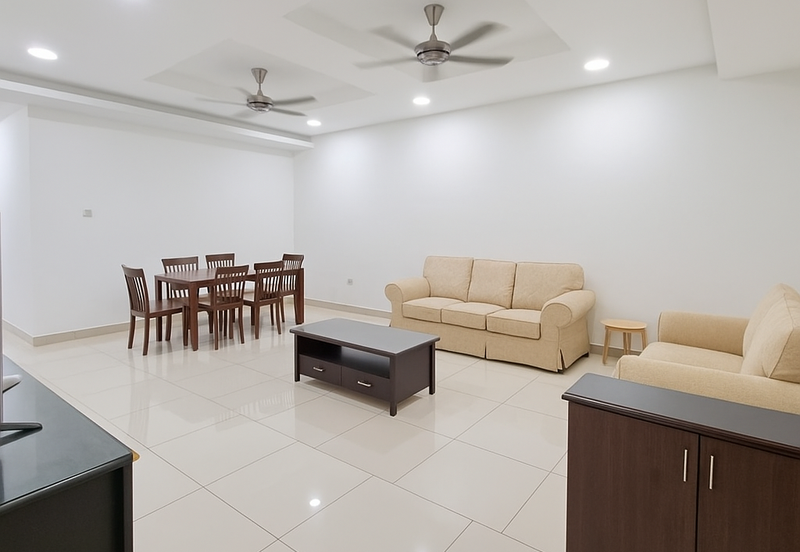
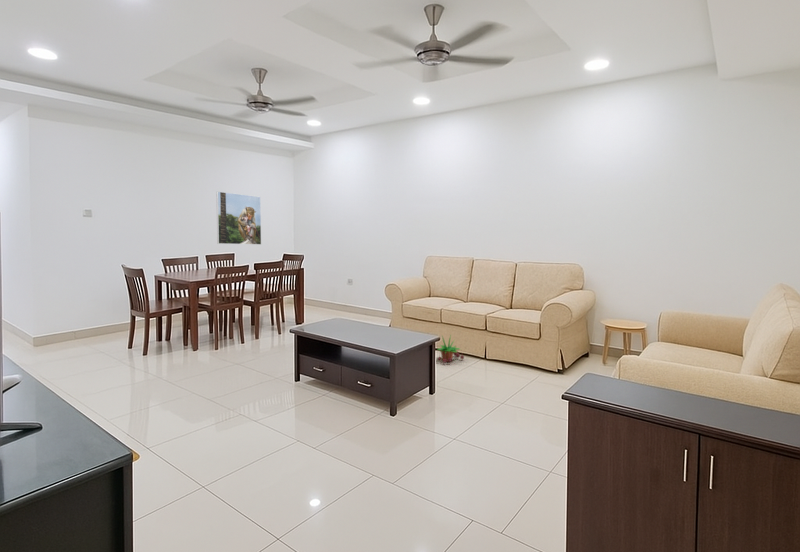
+ potted plant [437,335,465,364]
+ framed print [216,191,262,246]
